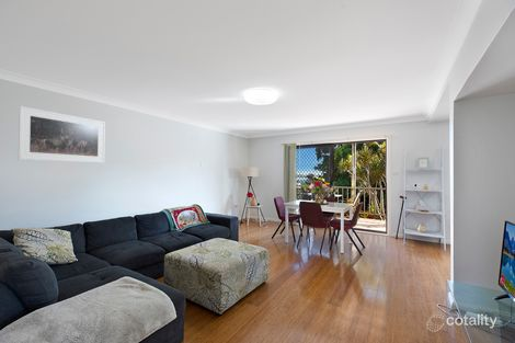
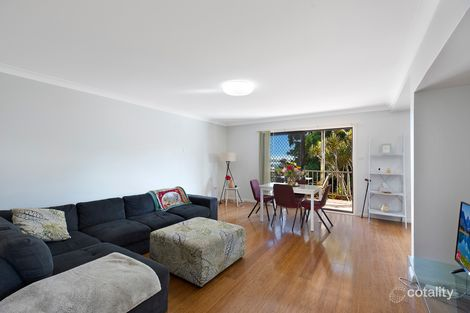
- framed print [18,105,106,164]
